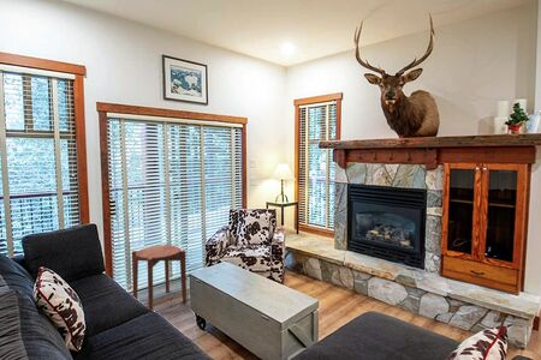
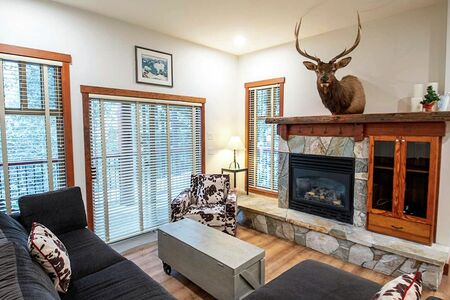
- side table [131,242,188,311]
